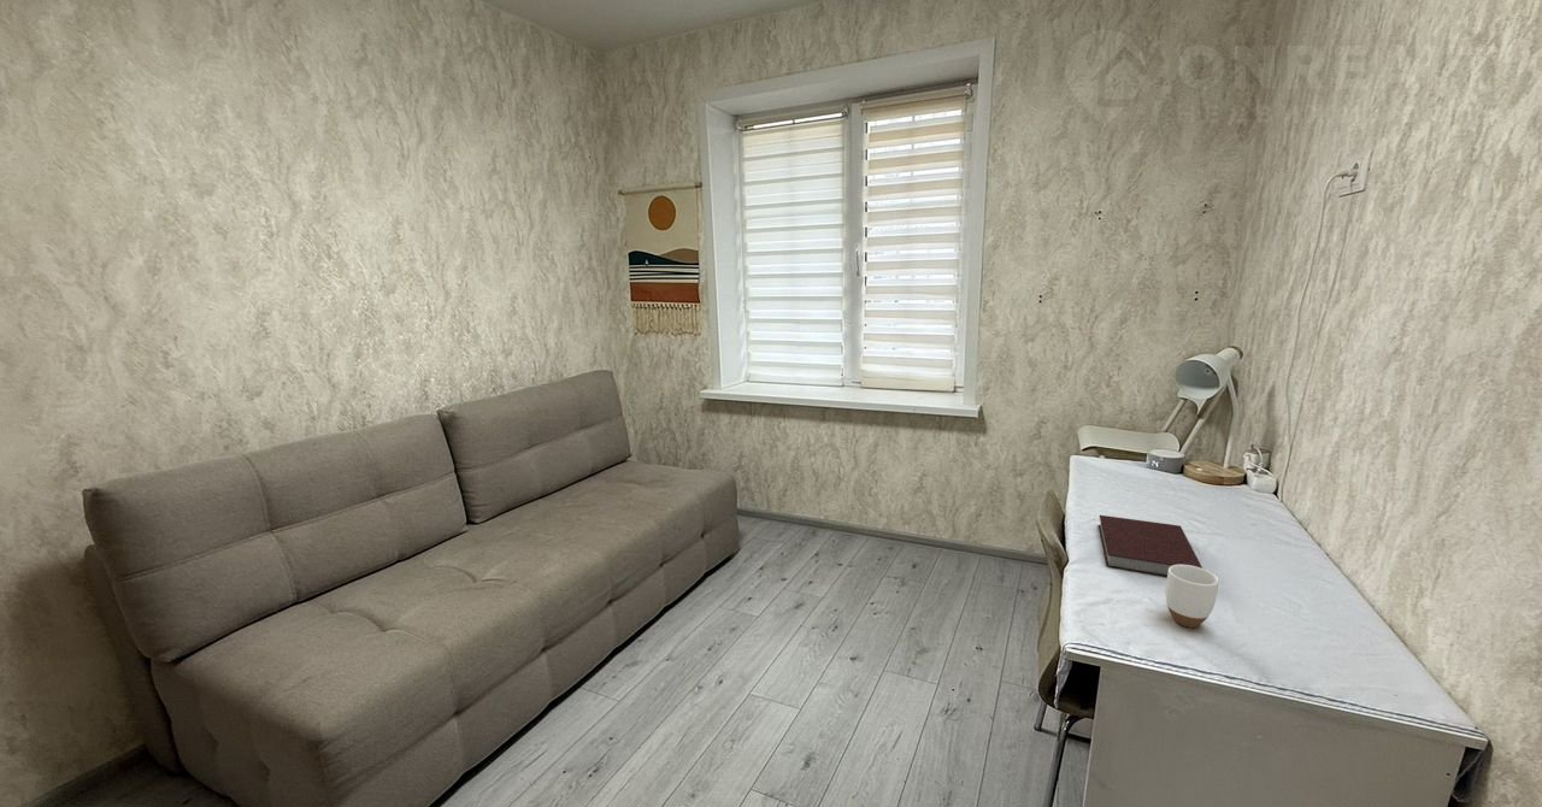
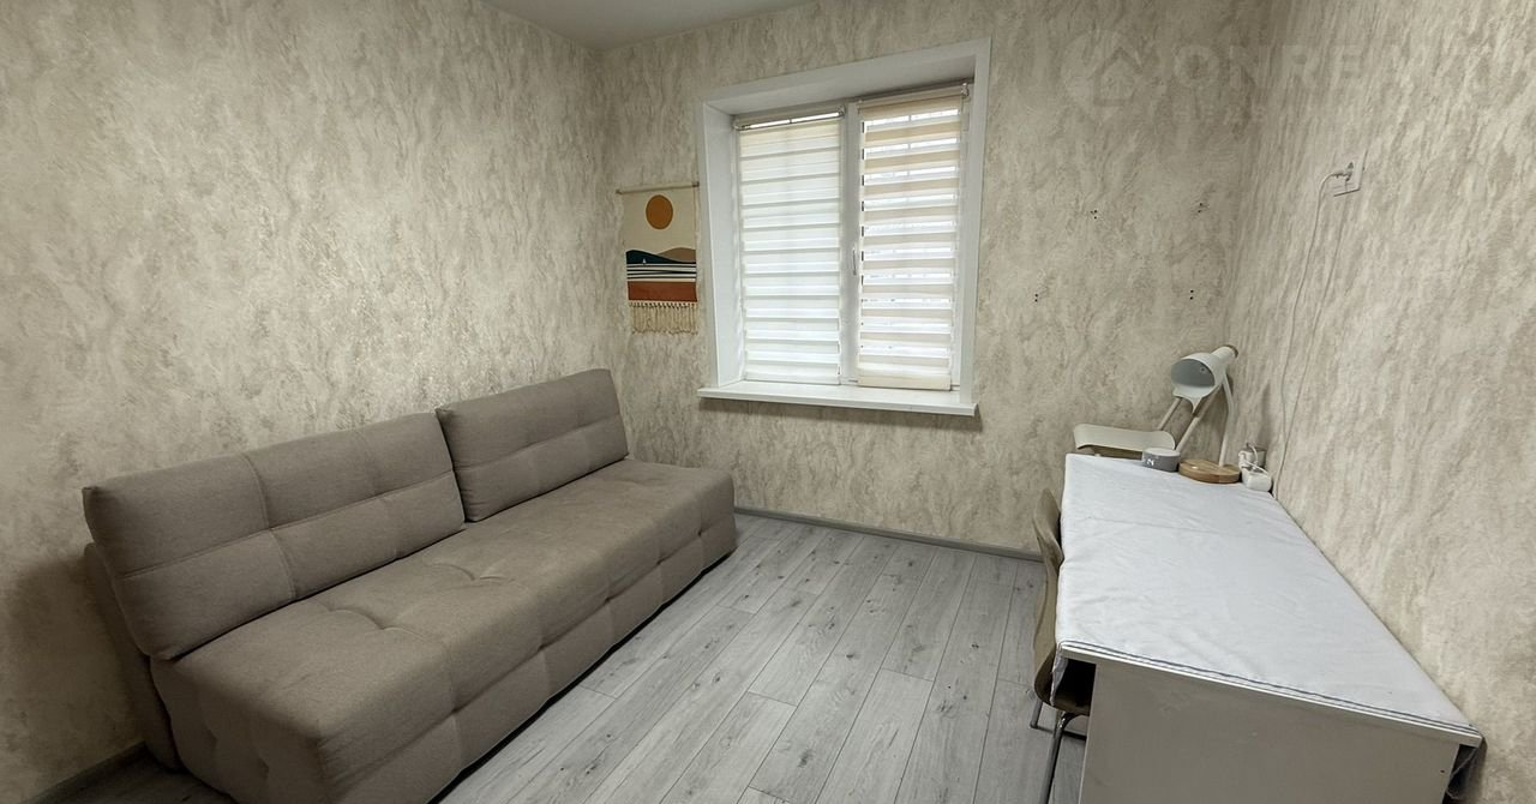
- notebook [1097,514,1203,577]
- mug [1165,565,1220,629]
